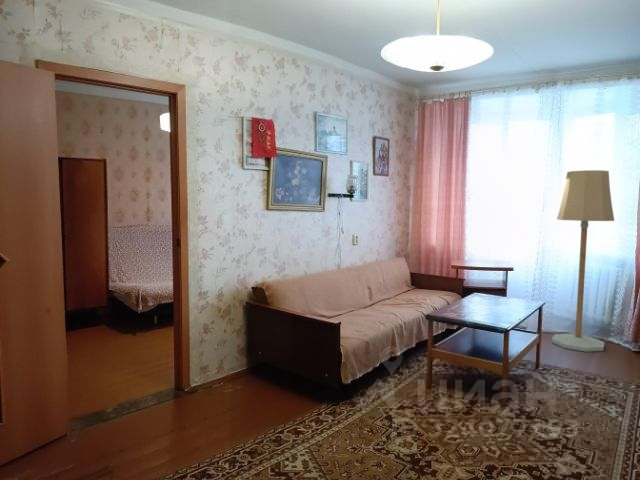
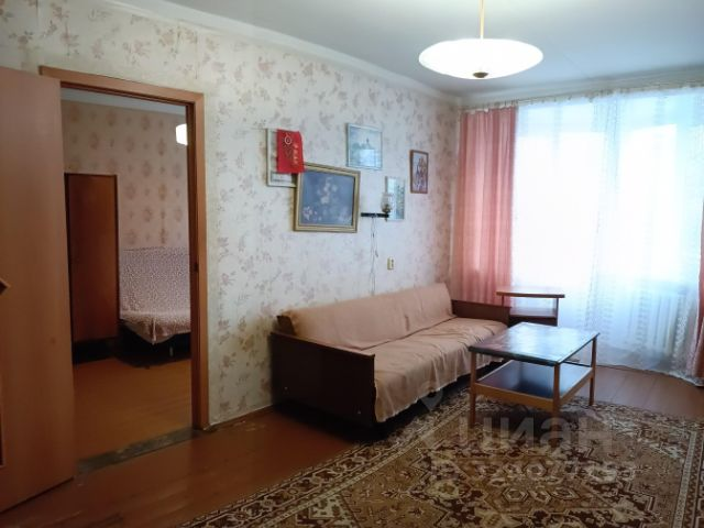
- floor lamp [551,169,615,353]
